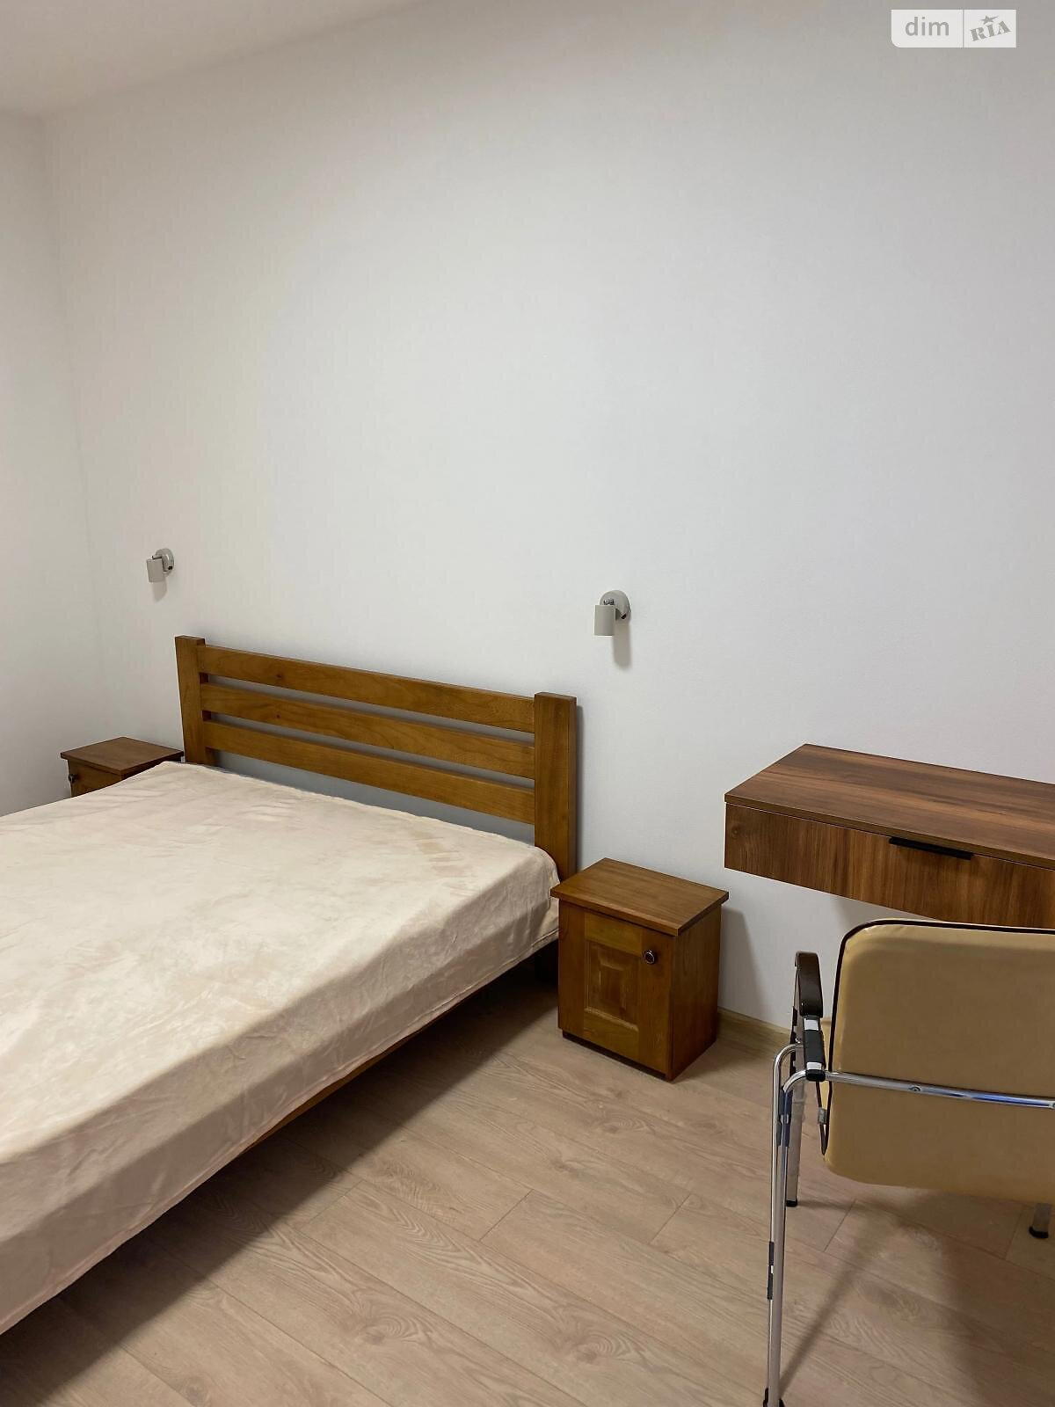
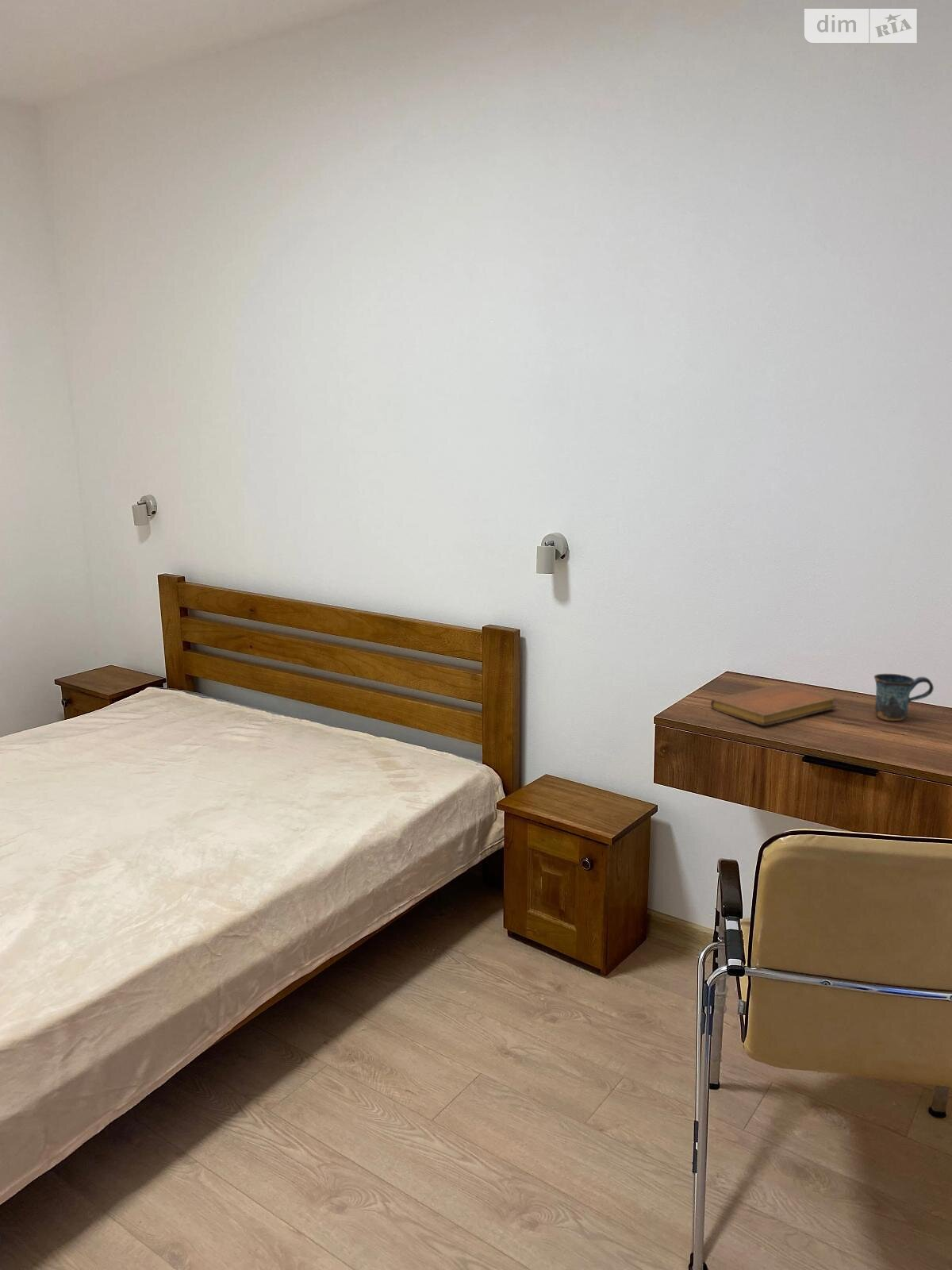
+ mug [873,673,935,722]
+ notebook [710,683,837,726]
